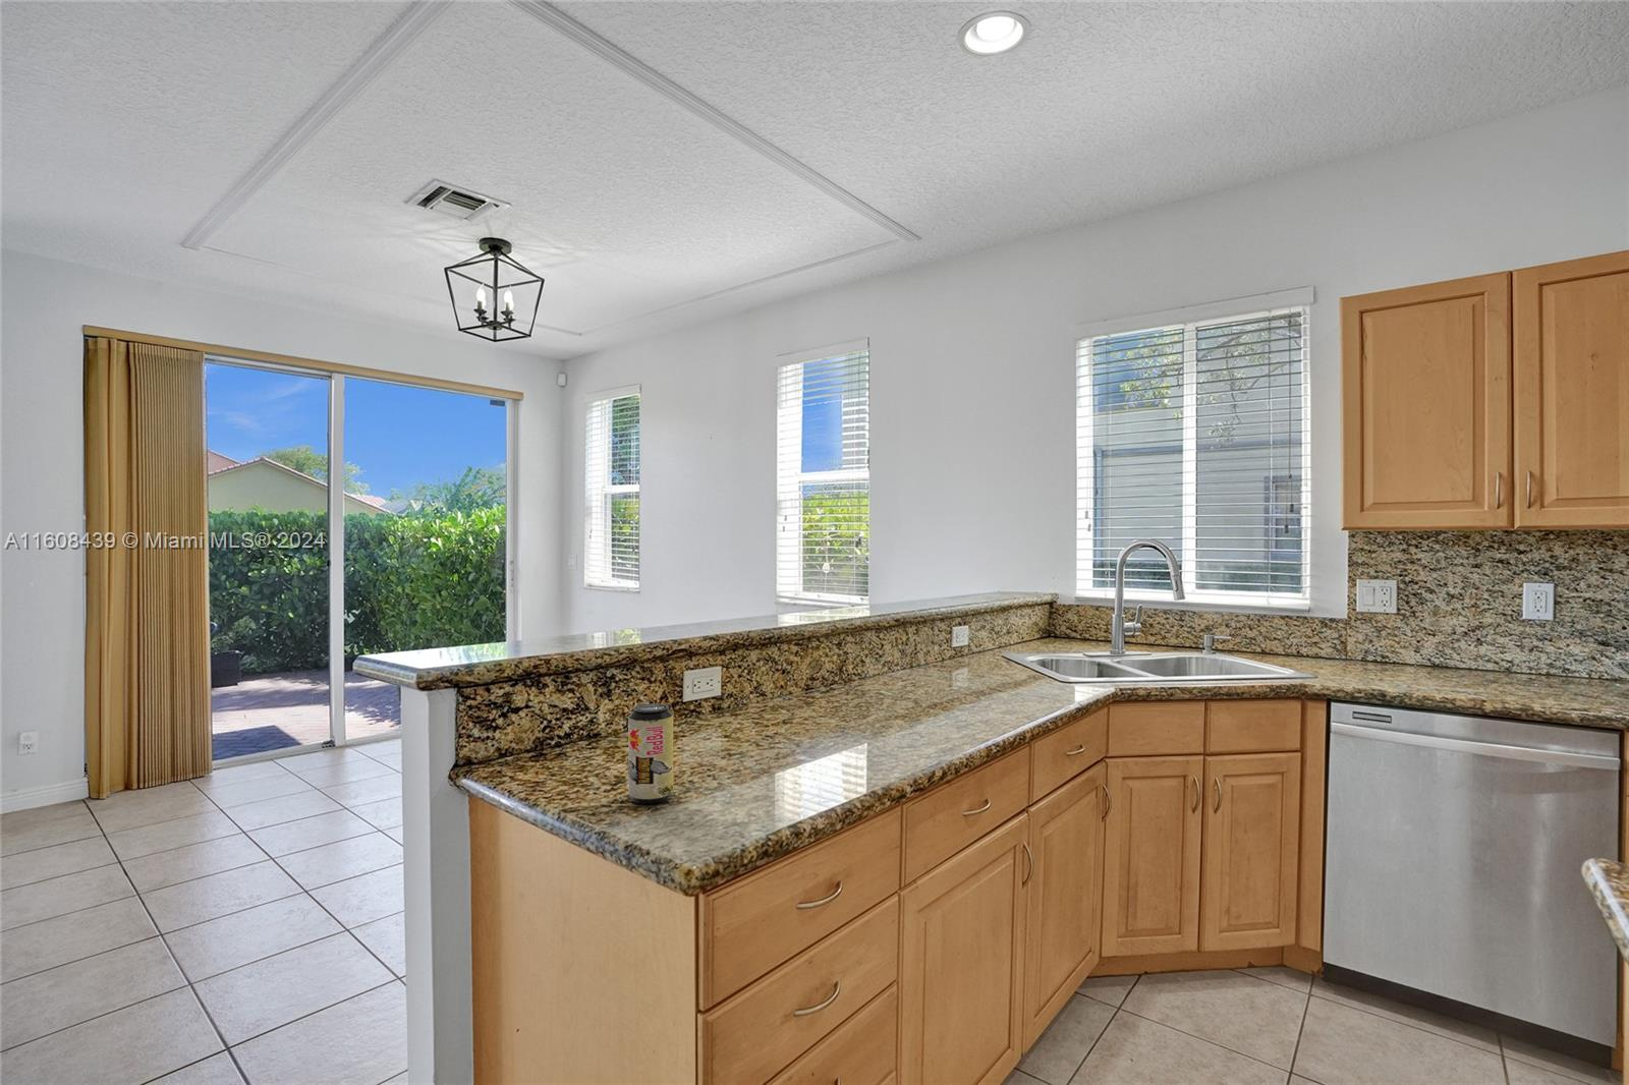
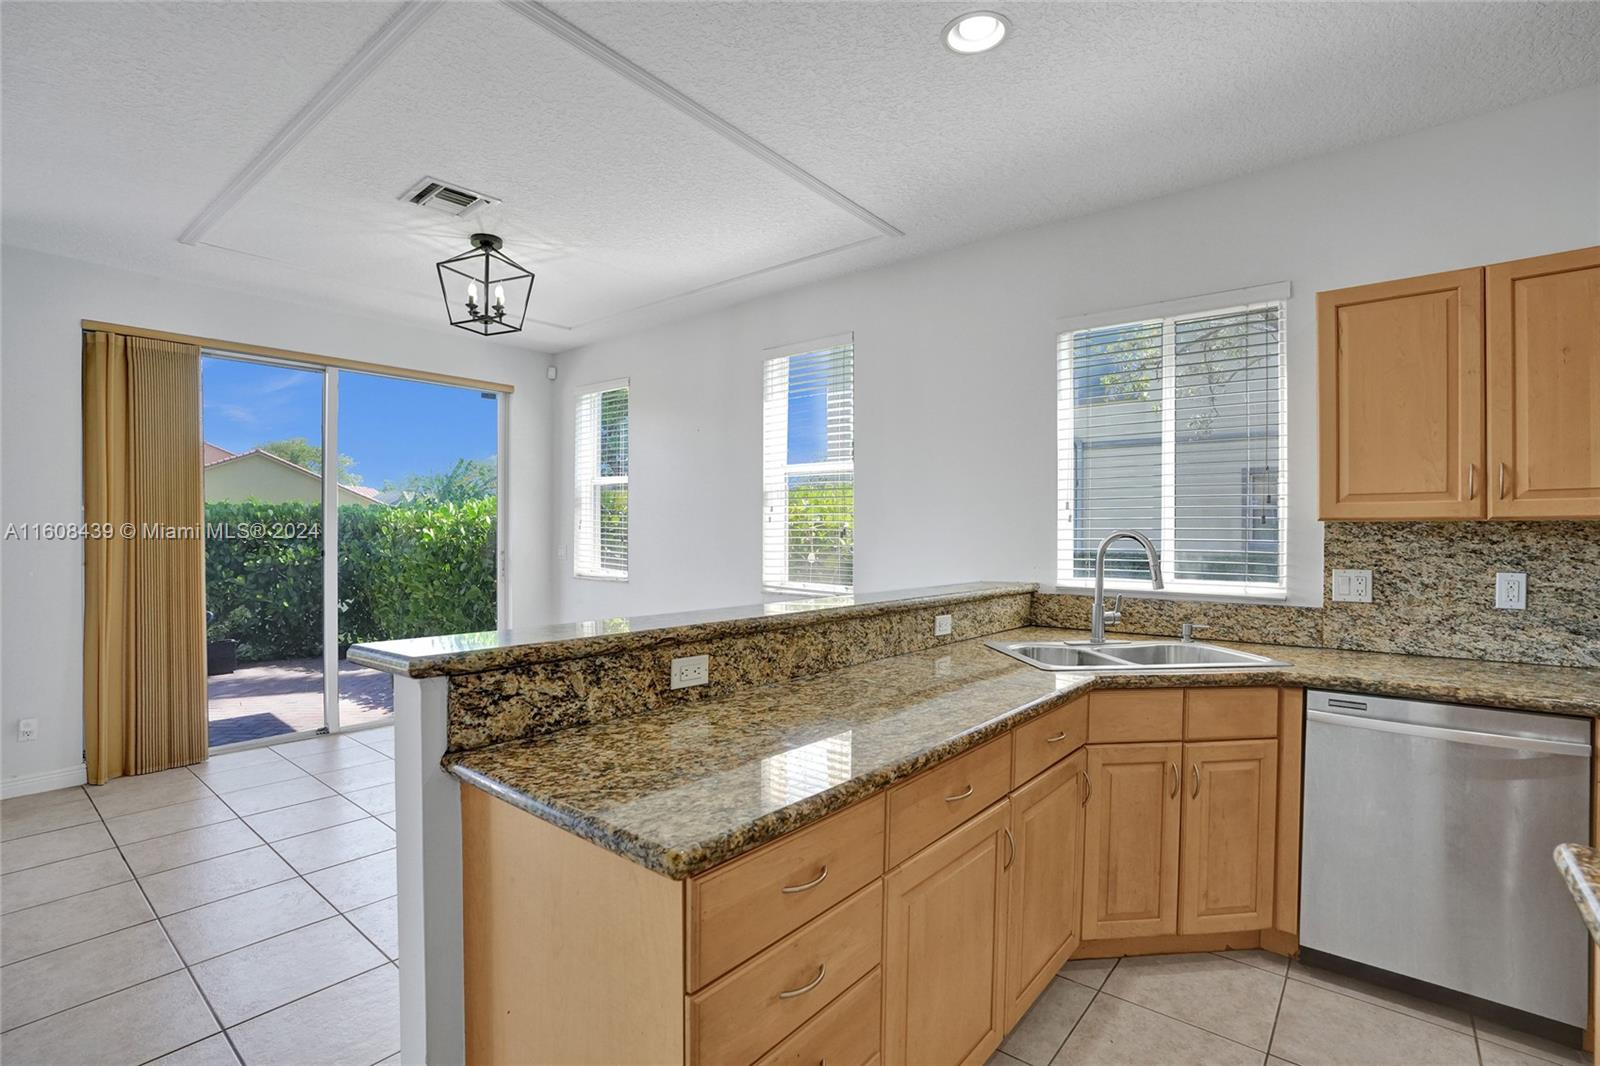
- beverage can [627,702,673,805]
